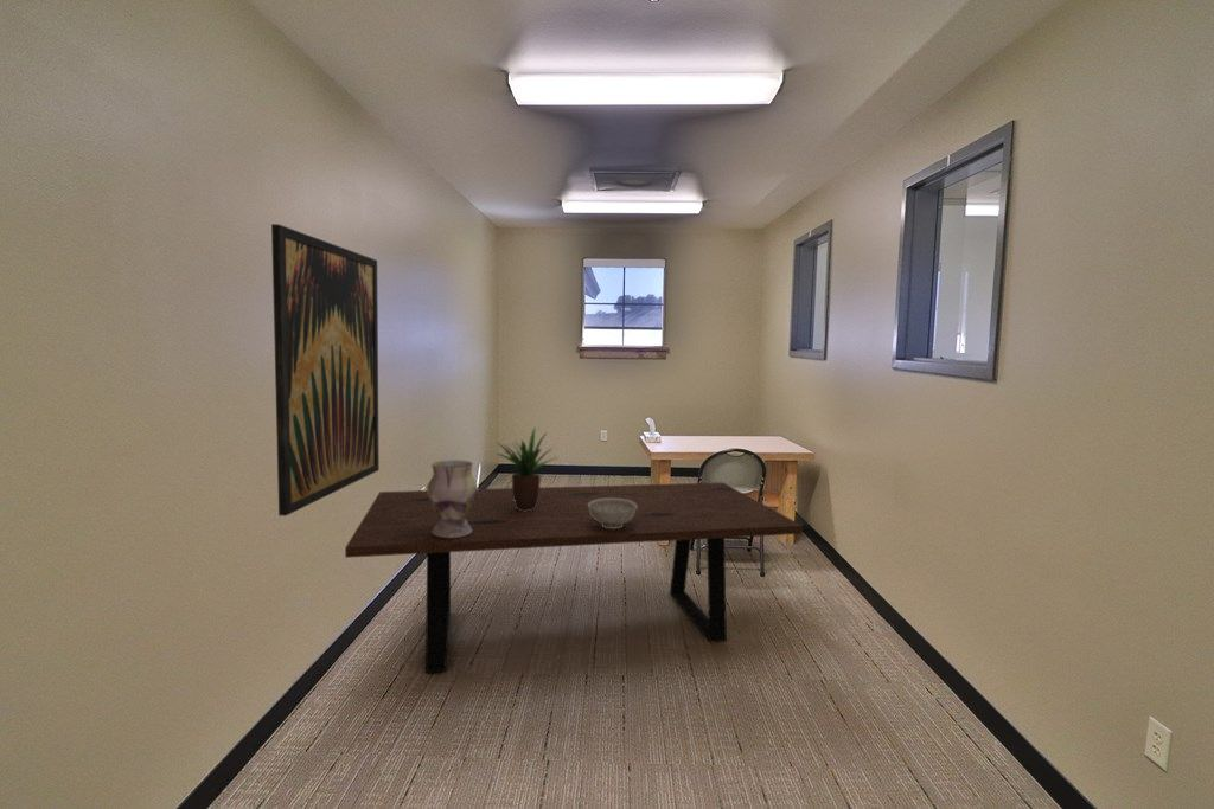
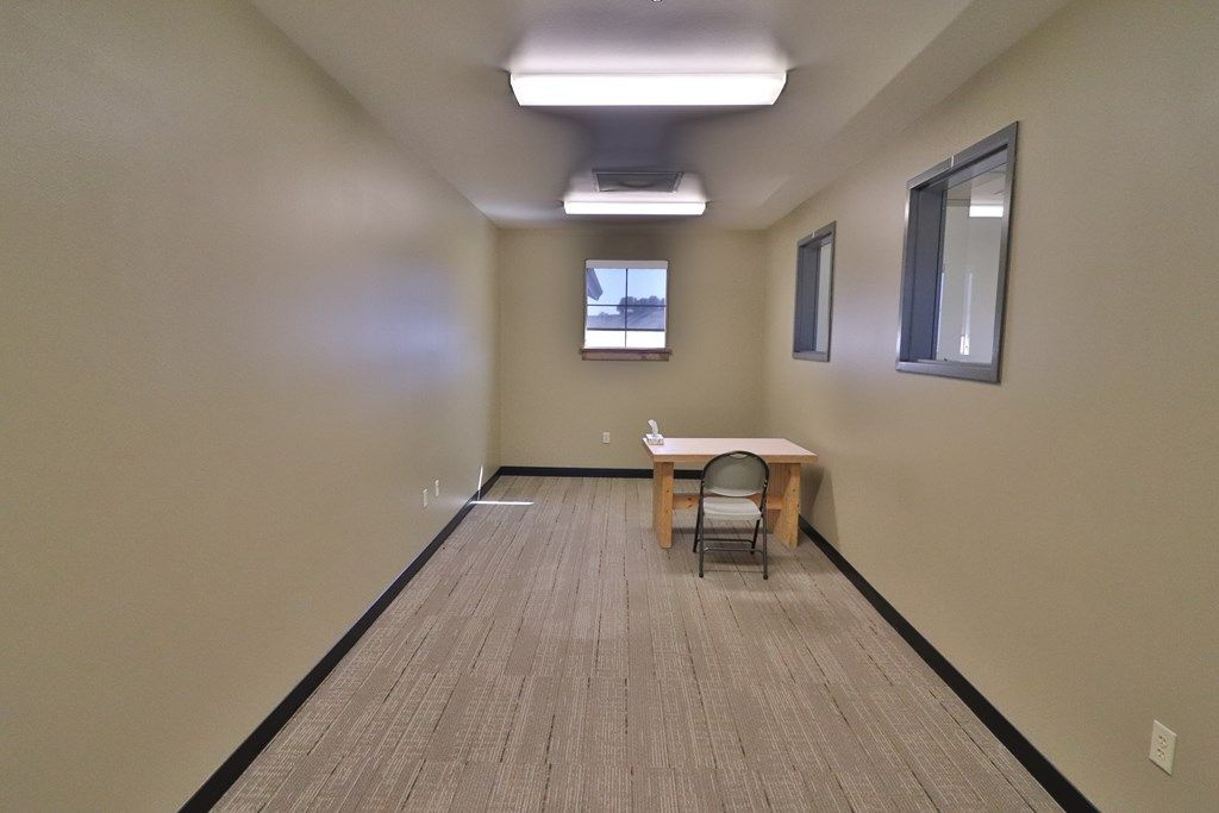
- vase [426,458,479,538]
- decorative bowl [588,499,637,529]
- wall art [270,223,381,518]
- potted plant [496,426,558,512]
- dining table [344,481,804,674]
